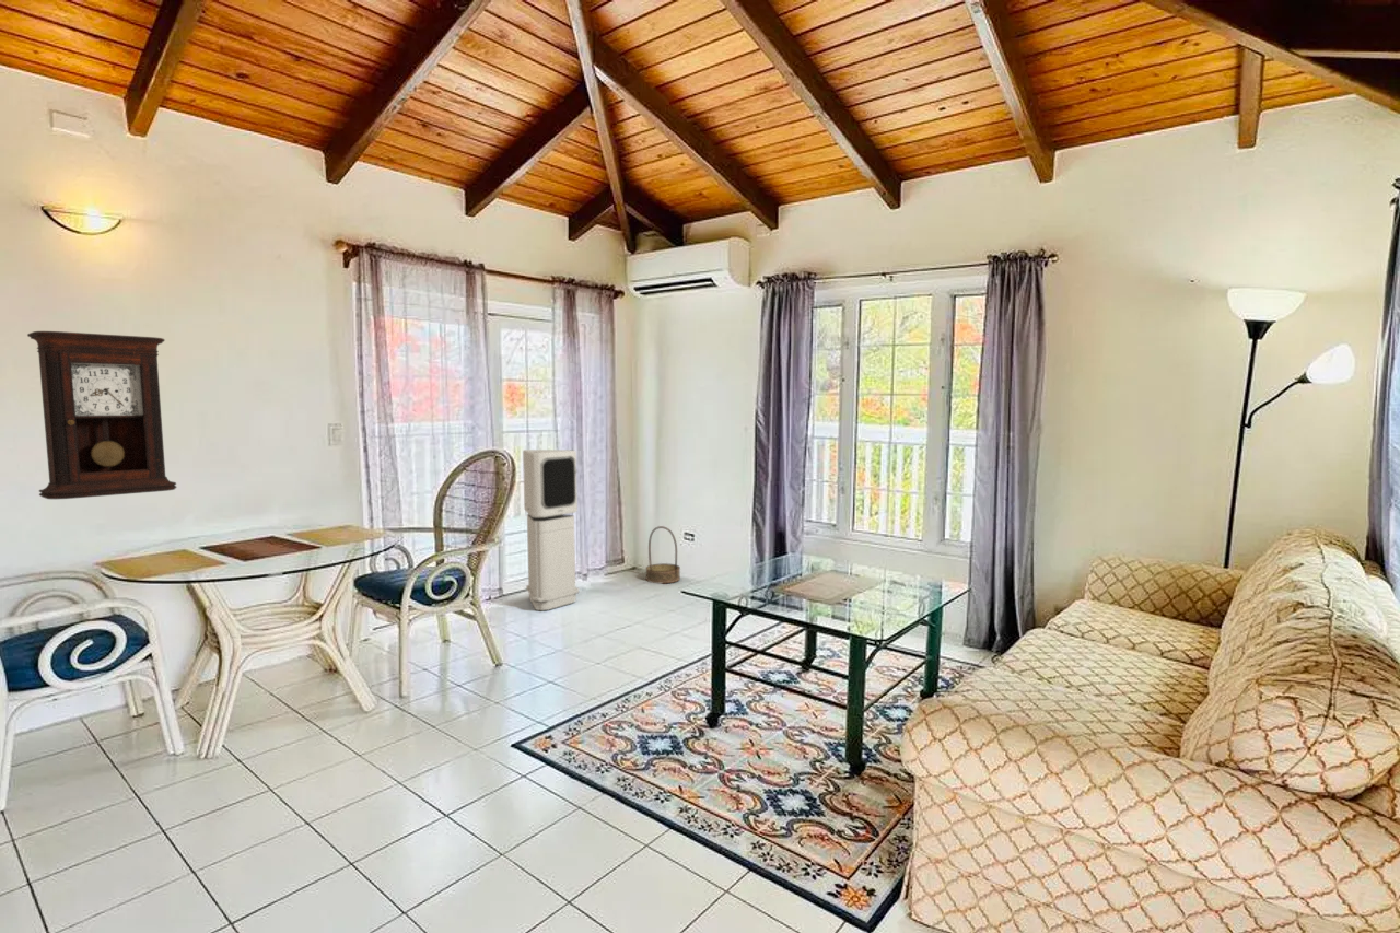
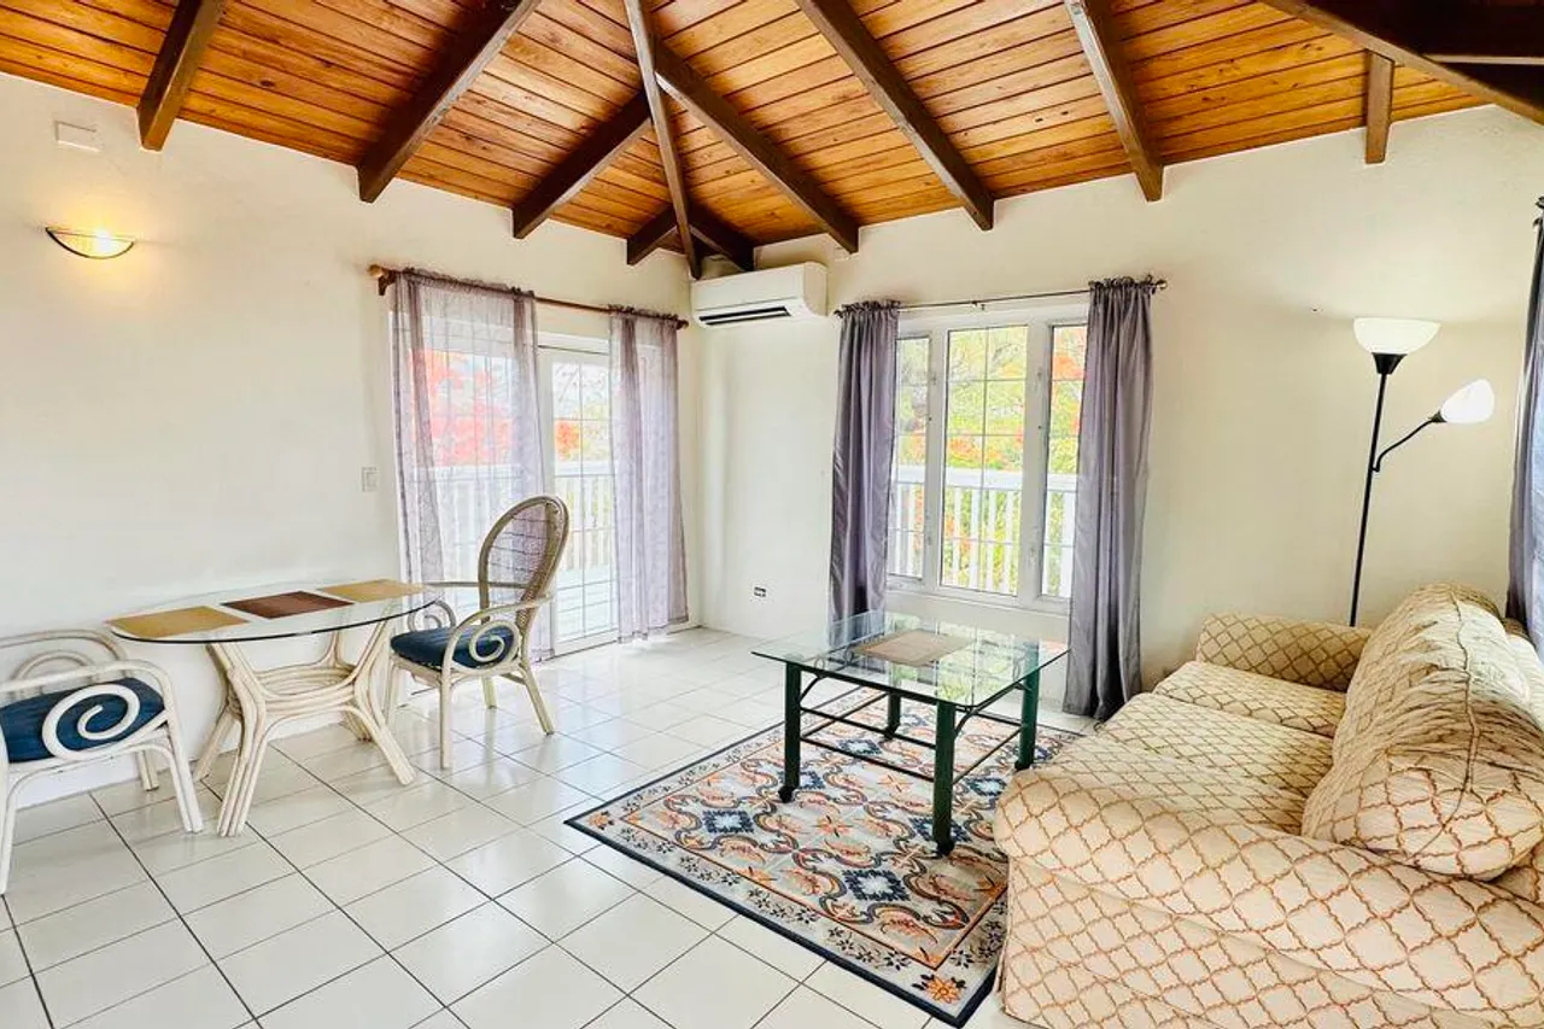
- basket [644,525,681,584]
- pendulum clock [26,330,178,500]
- air purifier [522,448,580,611]
